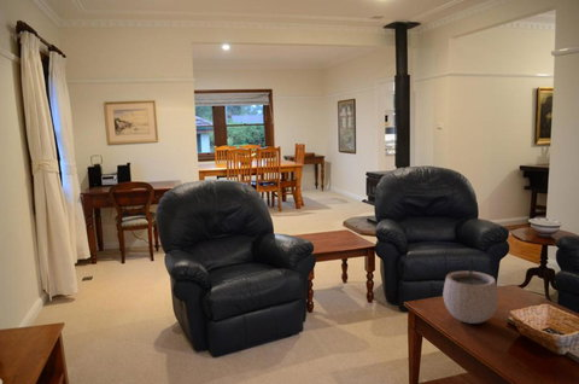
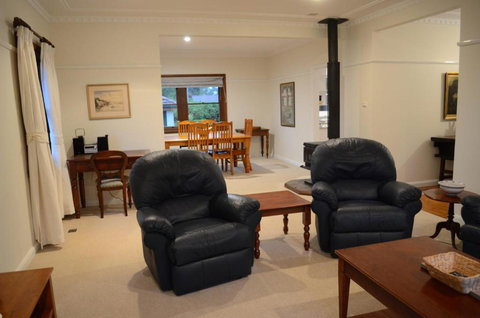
- plant pot [441,257,499,325]
